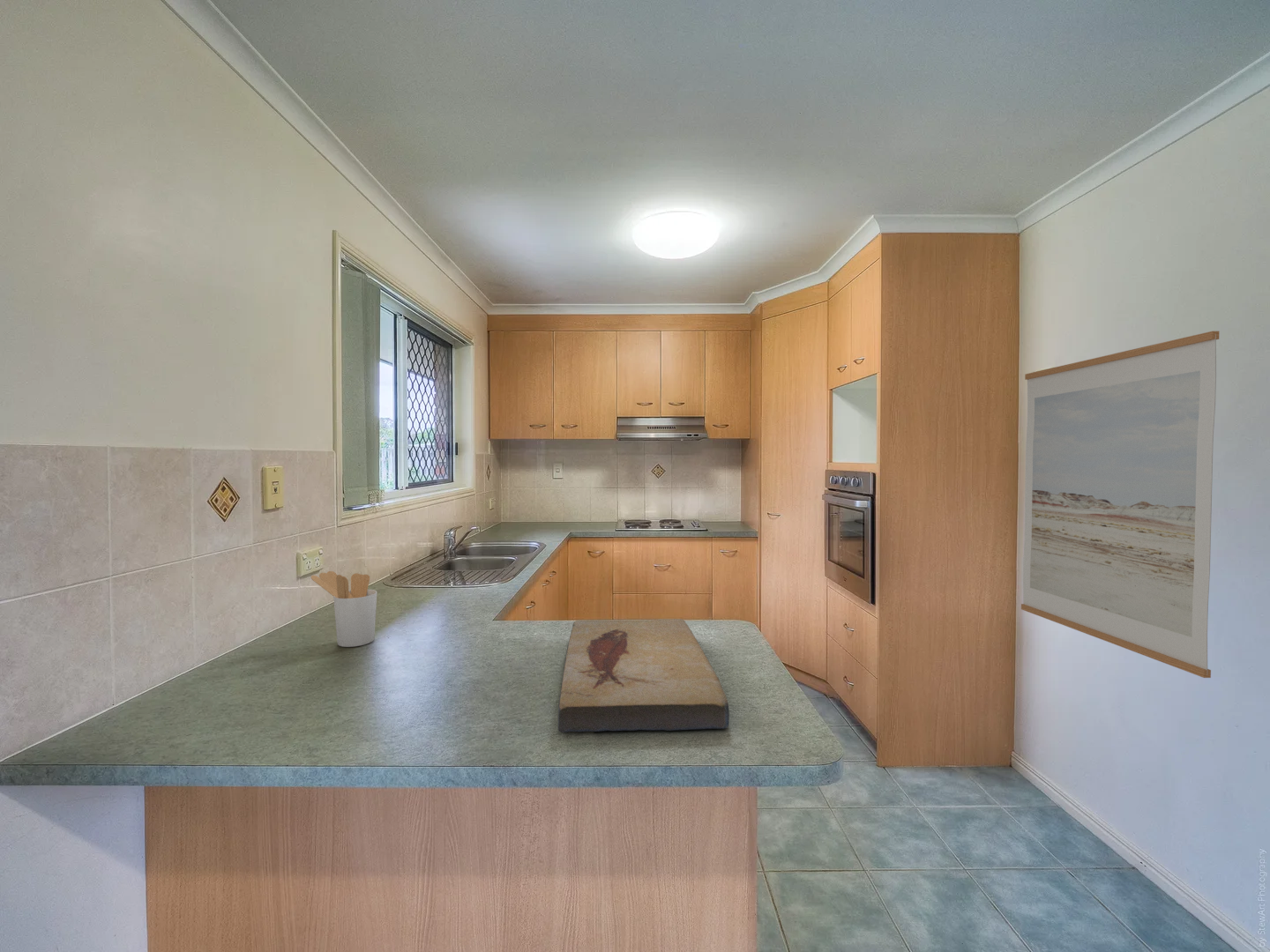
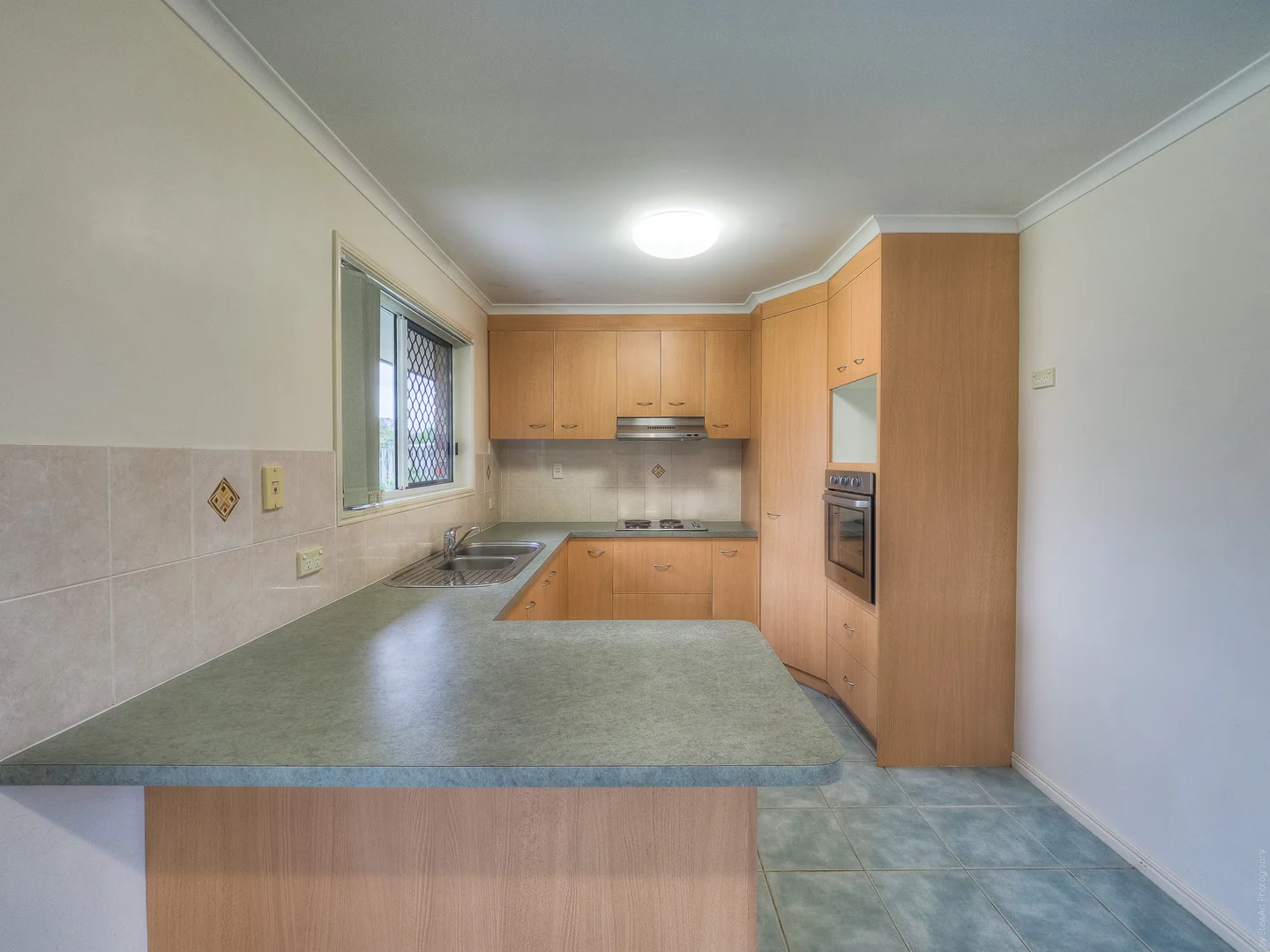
- wall art [1020,331,1220,679]
- utensil holder [310,570,377,648]
- fish fossil [557,618,730,733]
